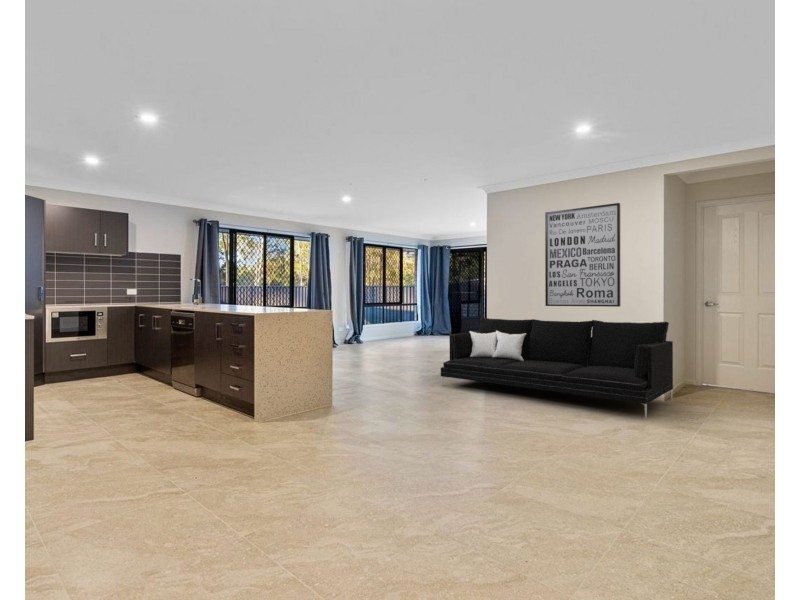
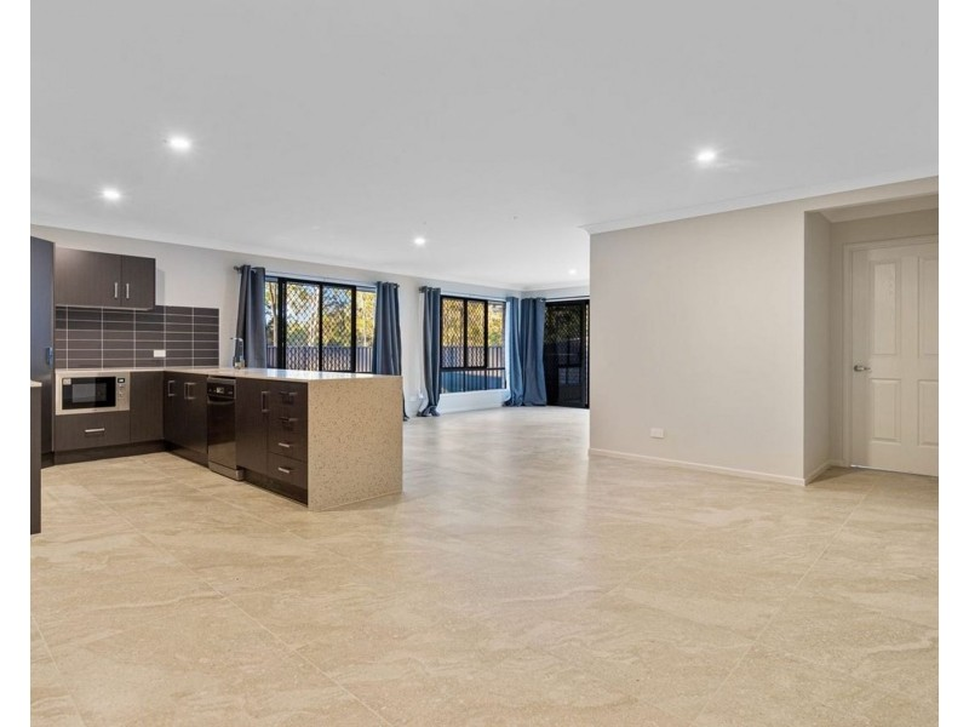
- wall art [544,202,621,308]
- sofa [440,317,674,419]
